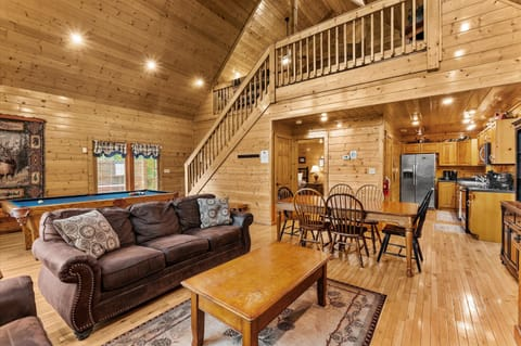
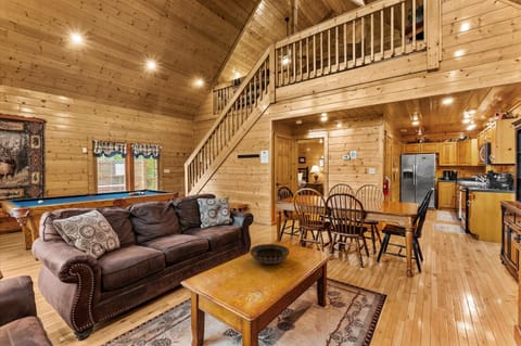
+ decorative bowl [249,243,291,265]
